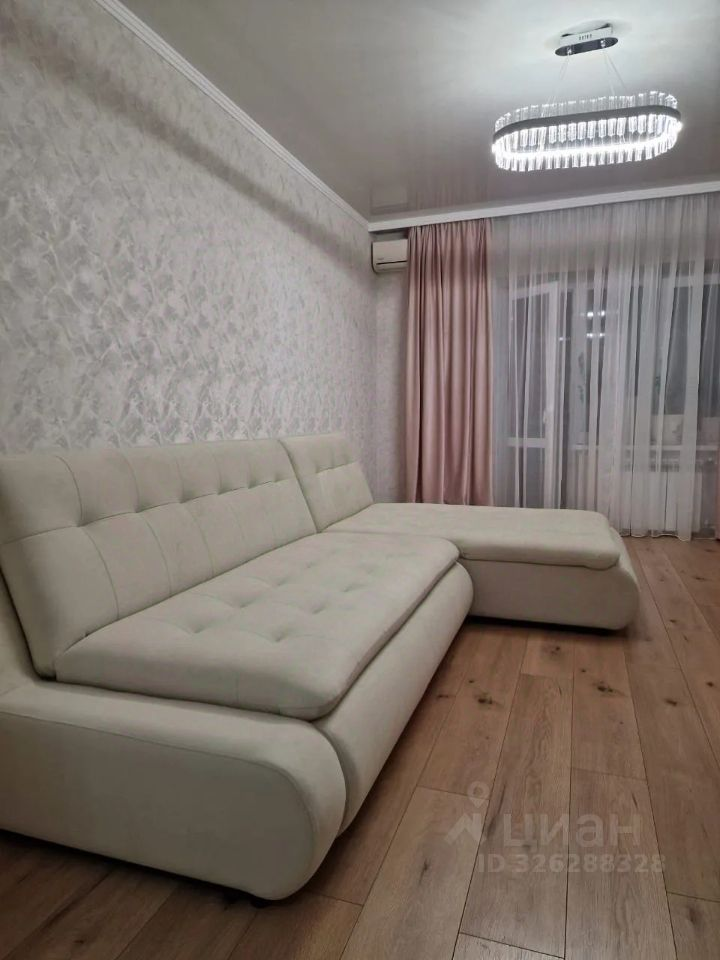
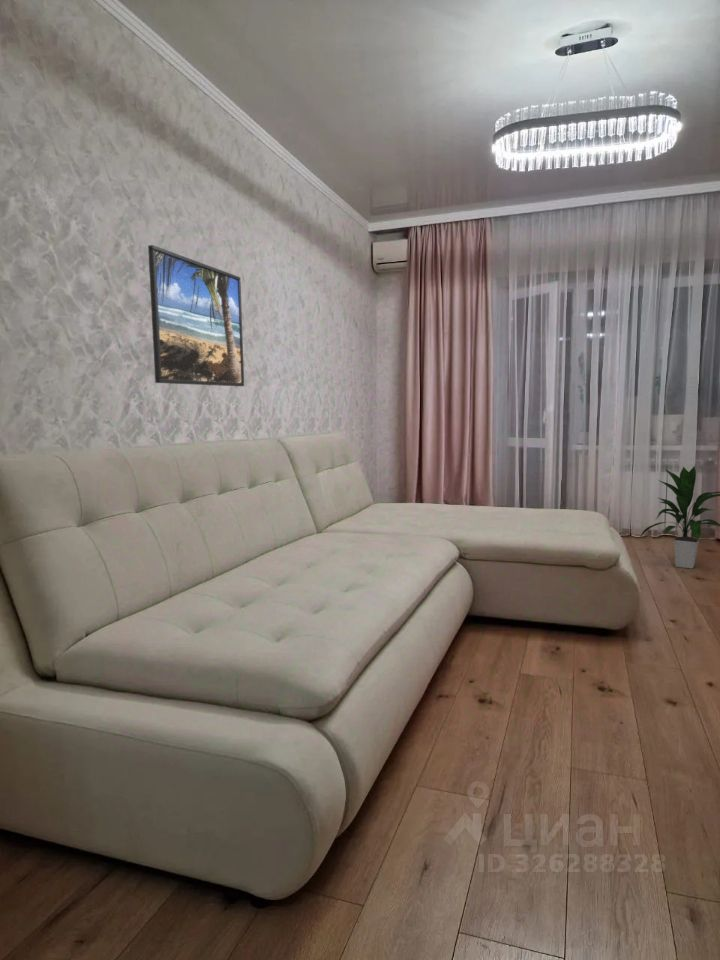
+ indoor plant [639,465,720,570]
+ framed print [147,244,245,387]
